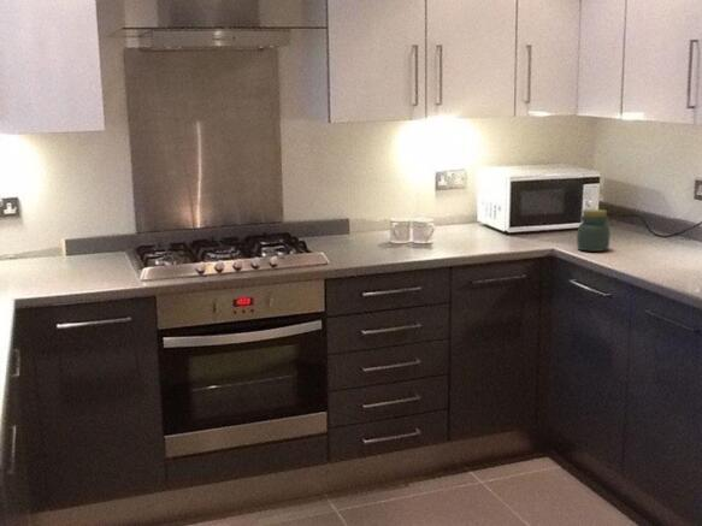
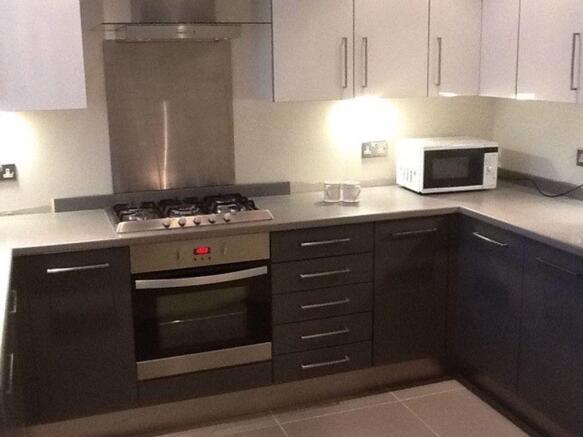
- jar [576,208,610,253]
